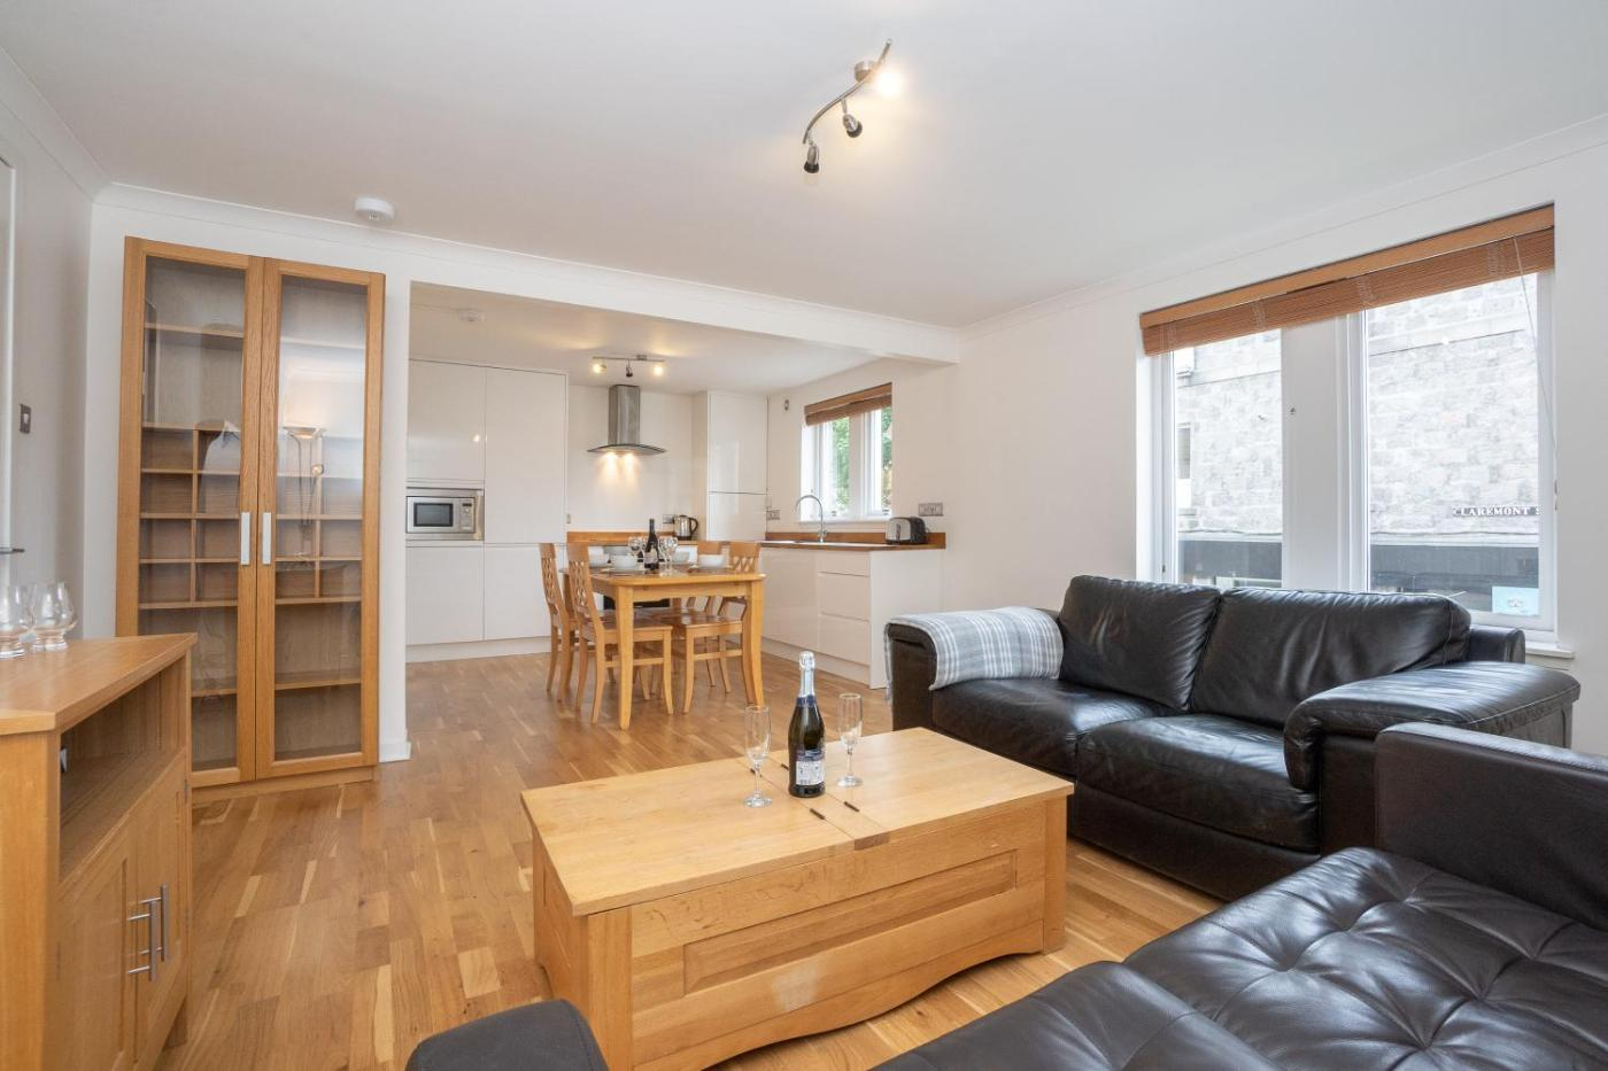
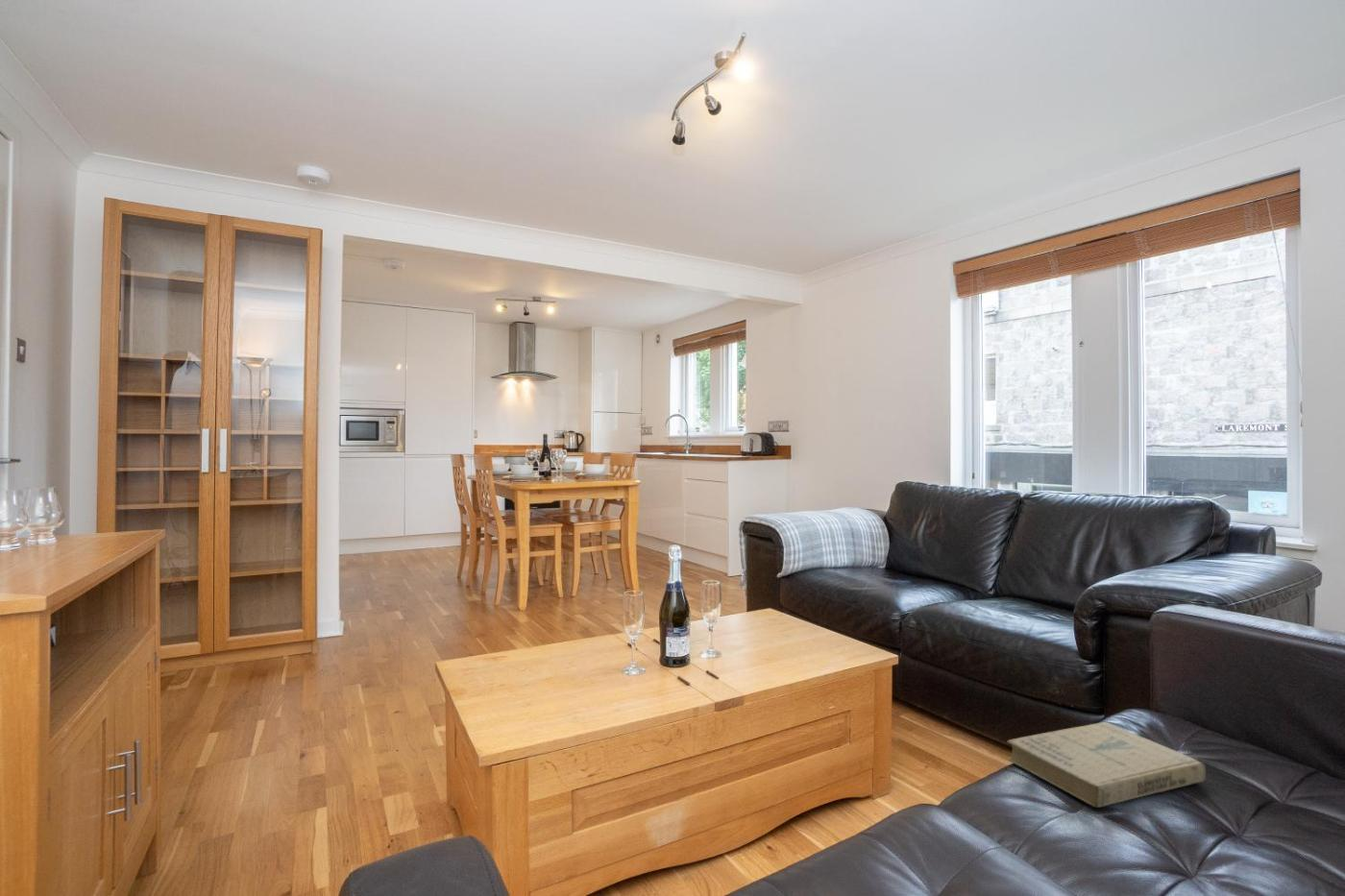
+ book [1006,721,1207,809]
